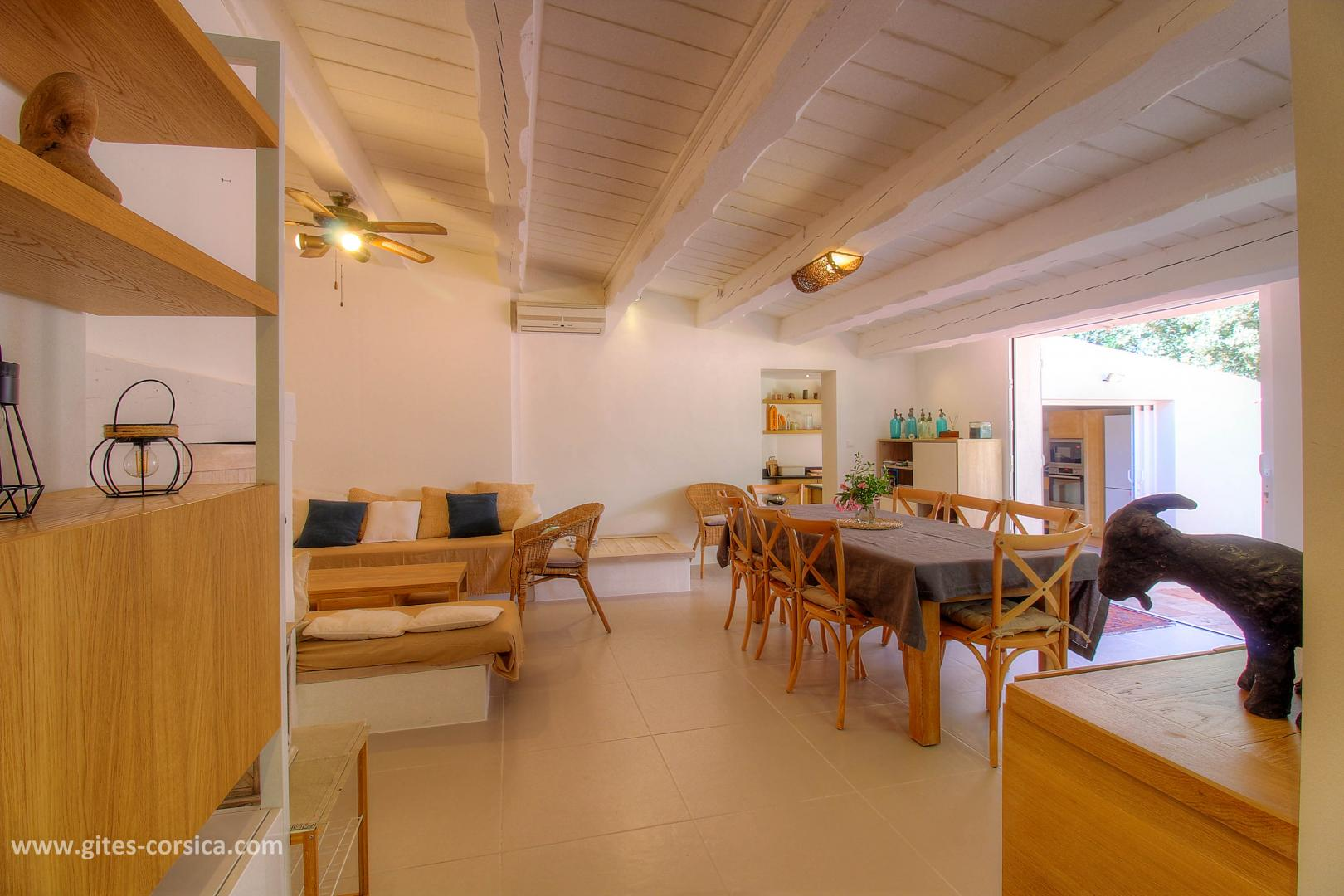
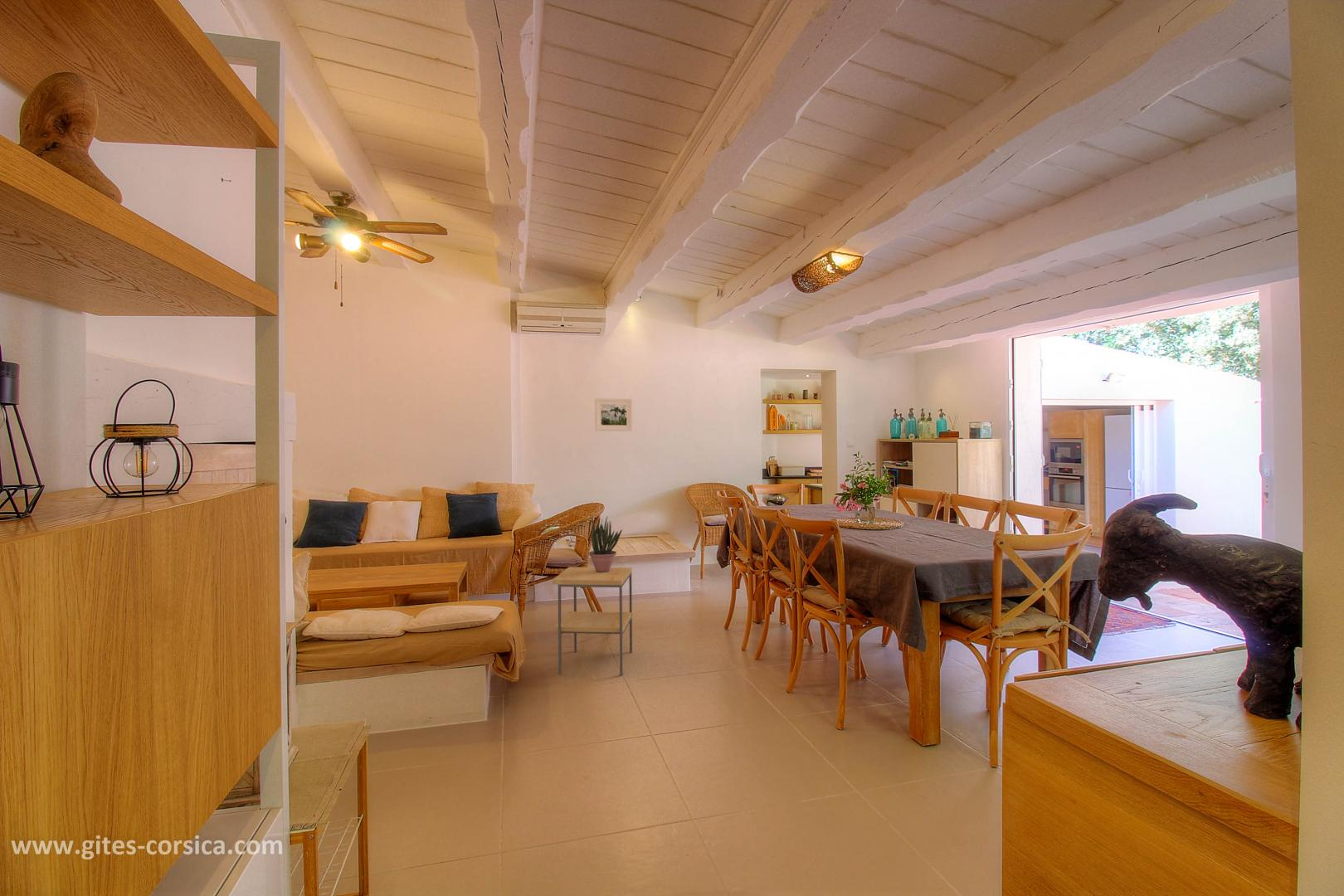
+ potted plant [588,516,623,572]
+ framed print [595,397,633,431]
+ side table [552,567,633,676]
